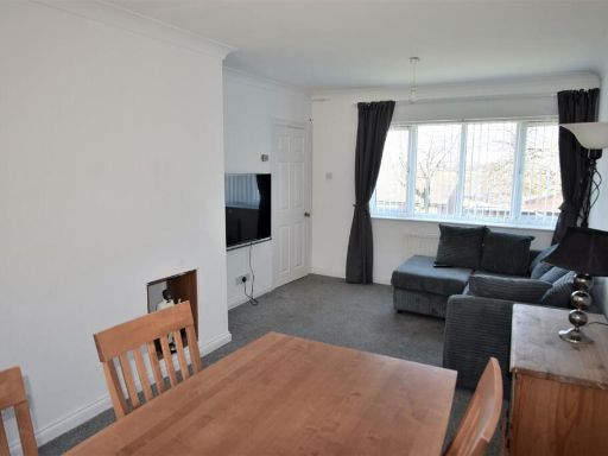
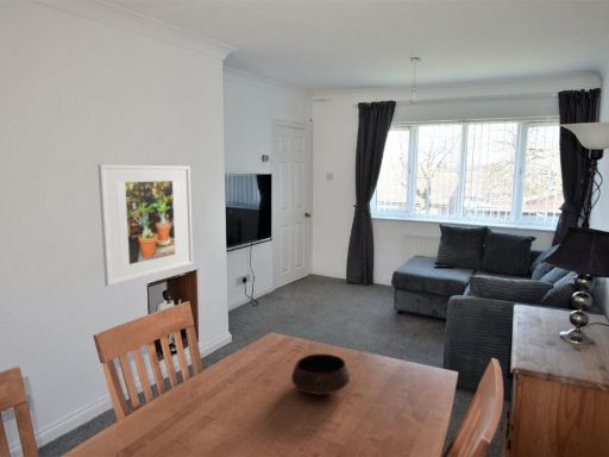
+ bowl [290,352,351,395]
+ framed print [96,163,194,288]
